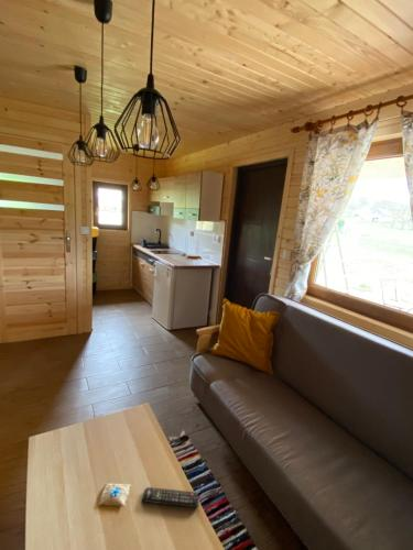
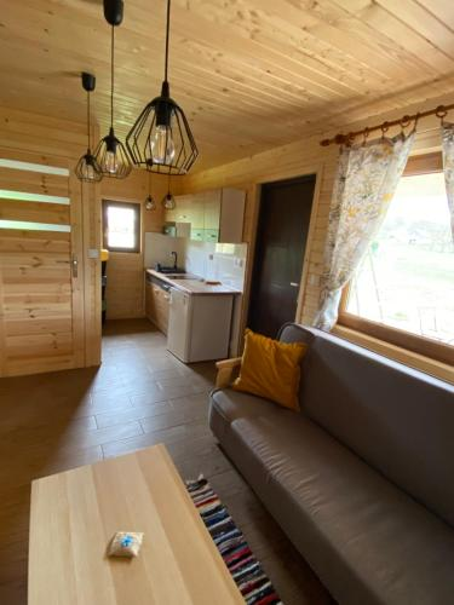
- remote control [140,486,199,508]
